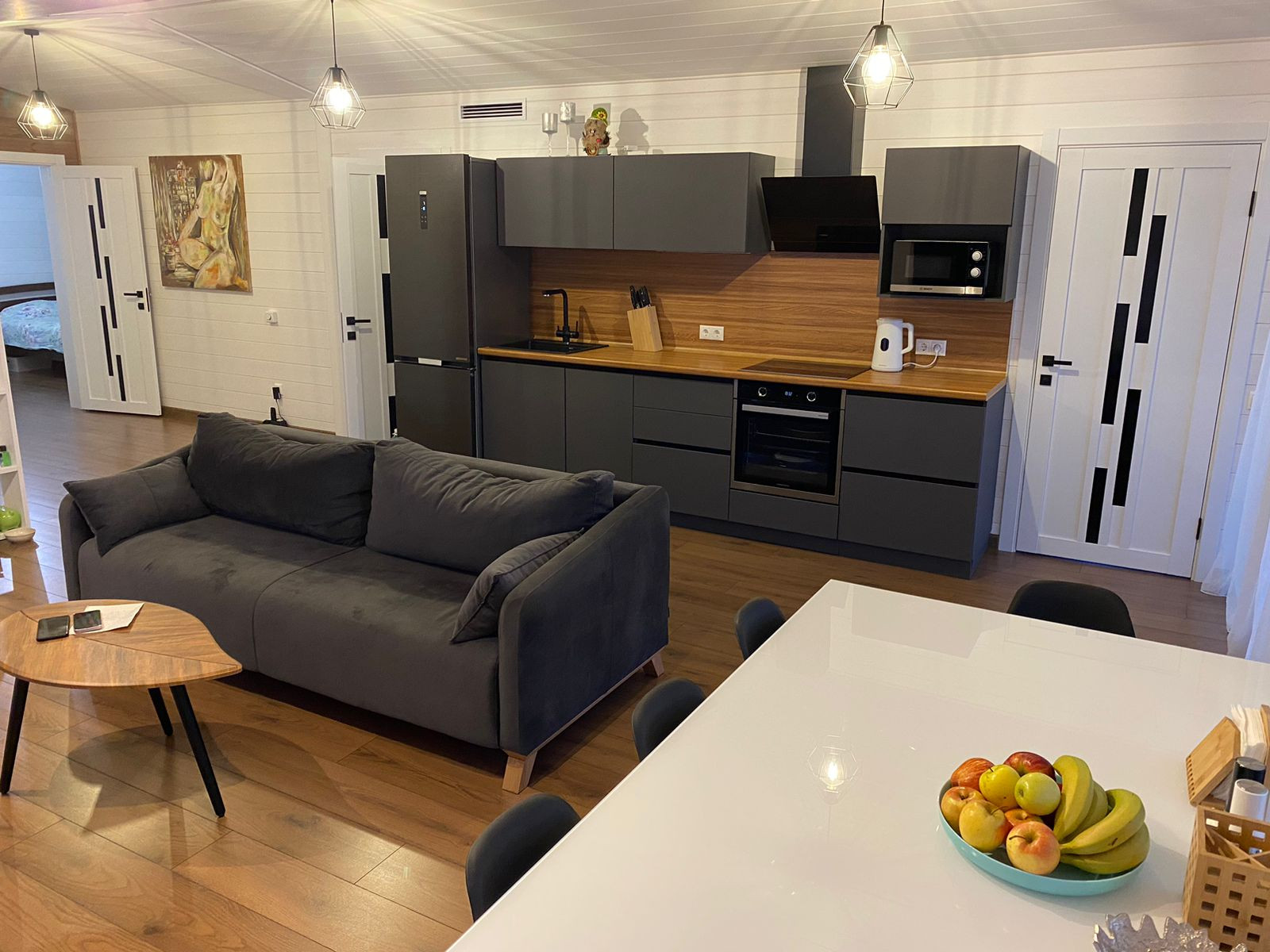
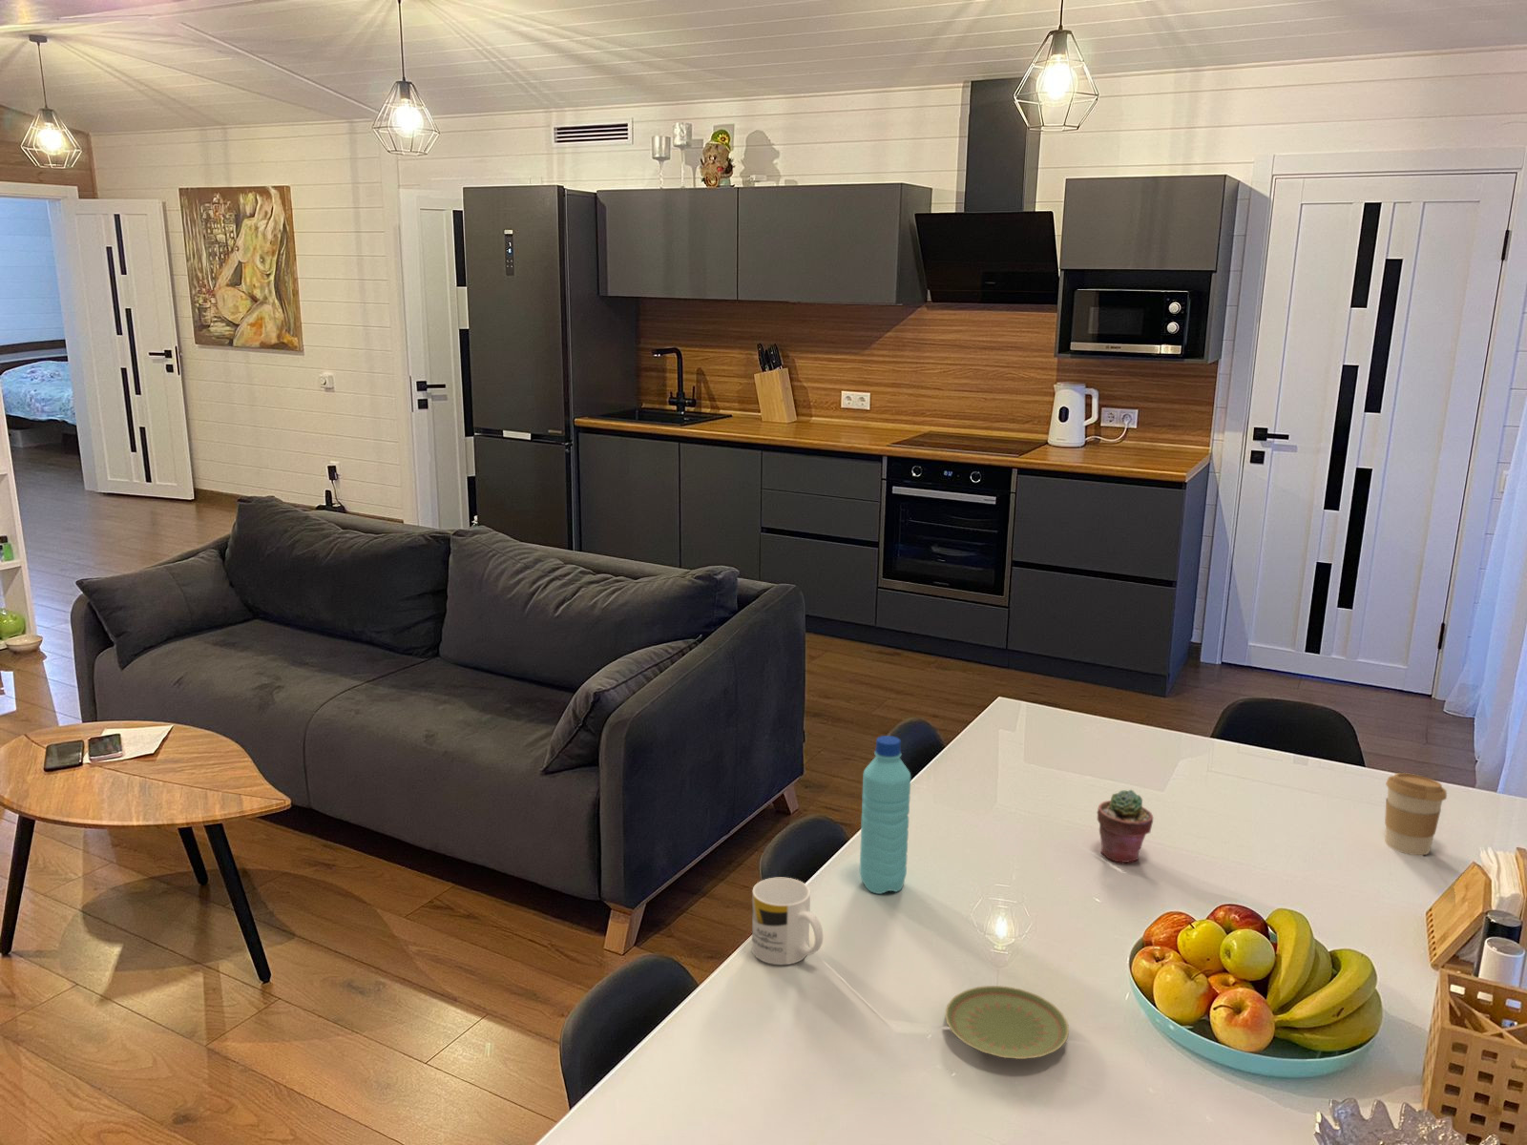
+ water bottle [858,735,911,895]
+ plate [944,985,1070,1060]
+ potted succulent [1095,789,1154,865]
+ mug [751,877,824,966]
+ coffee cup [1384,772,1448,856]
